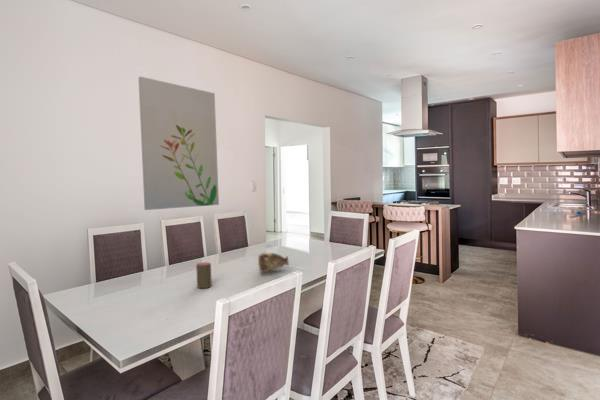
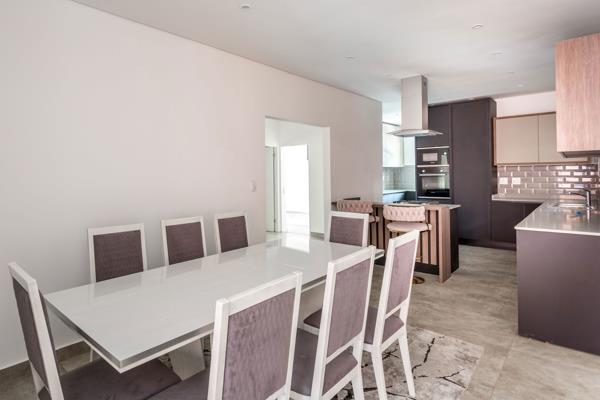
- wall art [137,76,220,211]
- decorative vase [257,252,290,273]
- cup [195,261,213,289]
